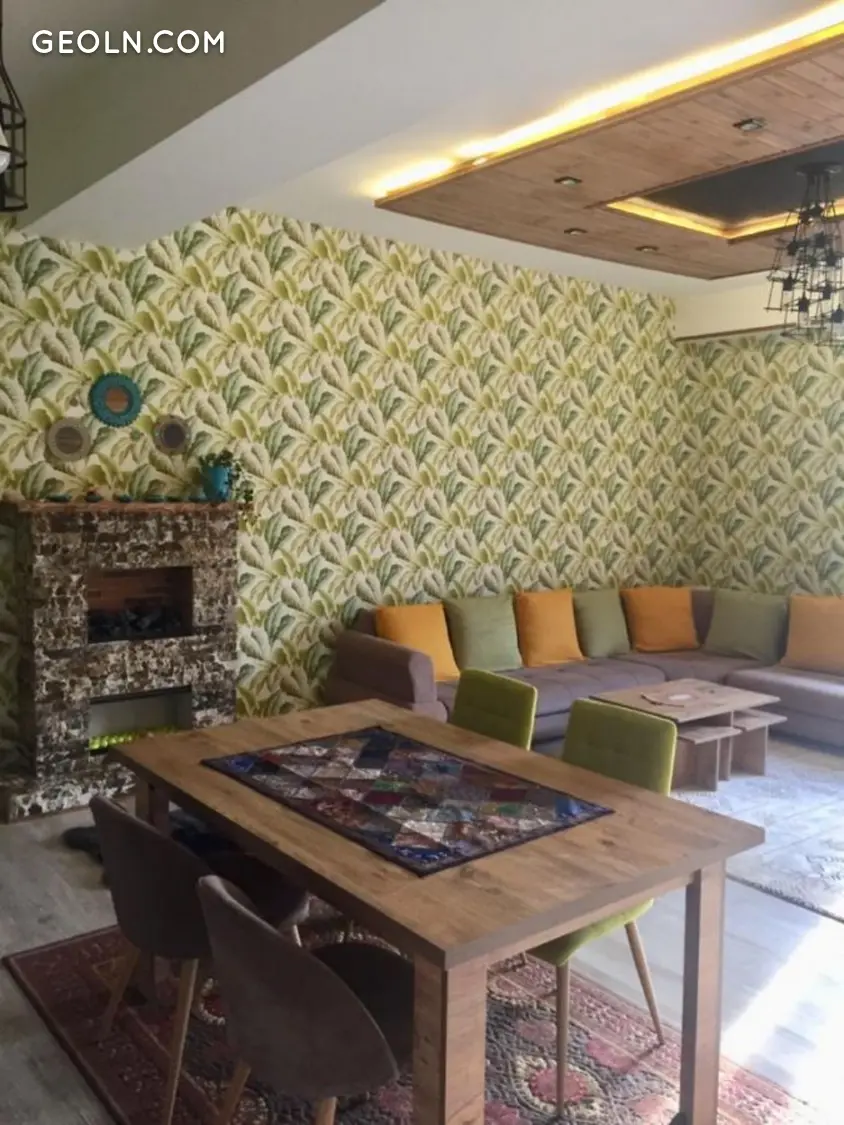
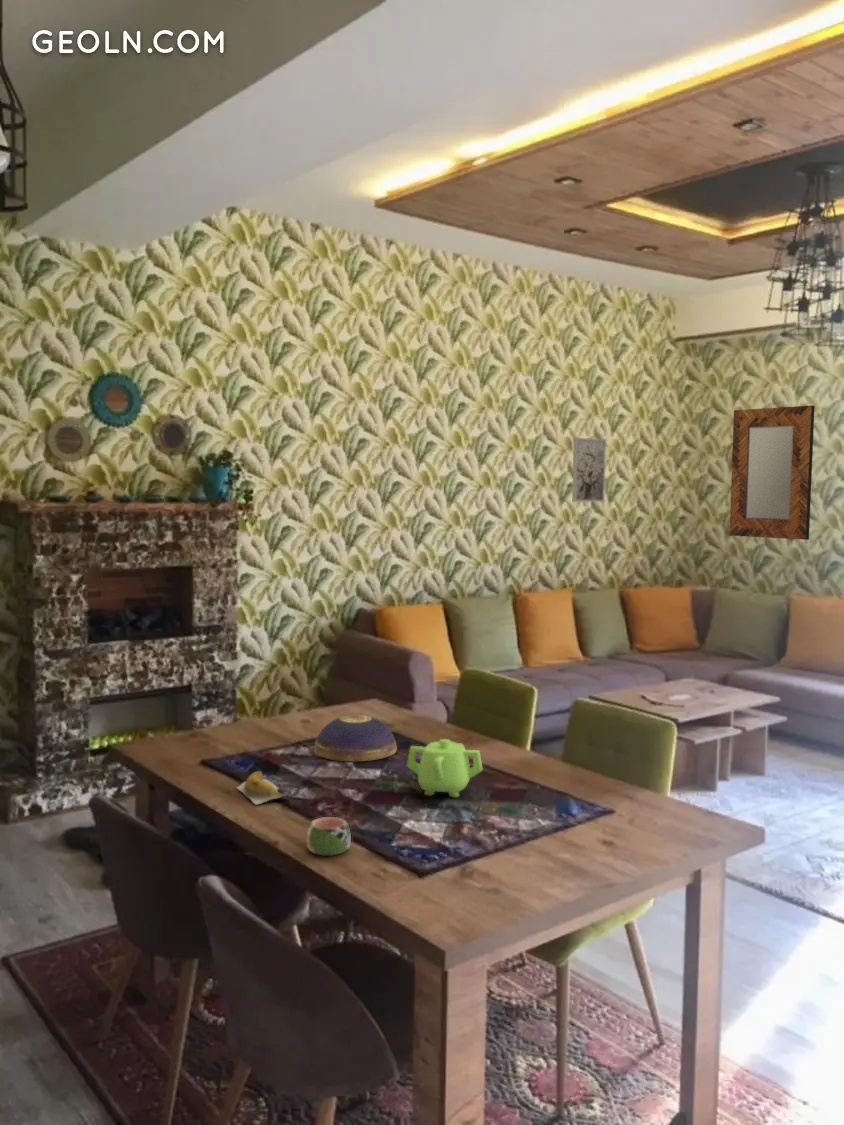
+ decorative bowl [313,714,398,762]
+ mug [305,816,352,857]
+ teapot [406,738,483,798]
+ banana [235,770,288,805]
+ home mirror [729,404,816,541]
+ wall art [571,437,607,503]
